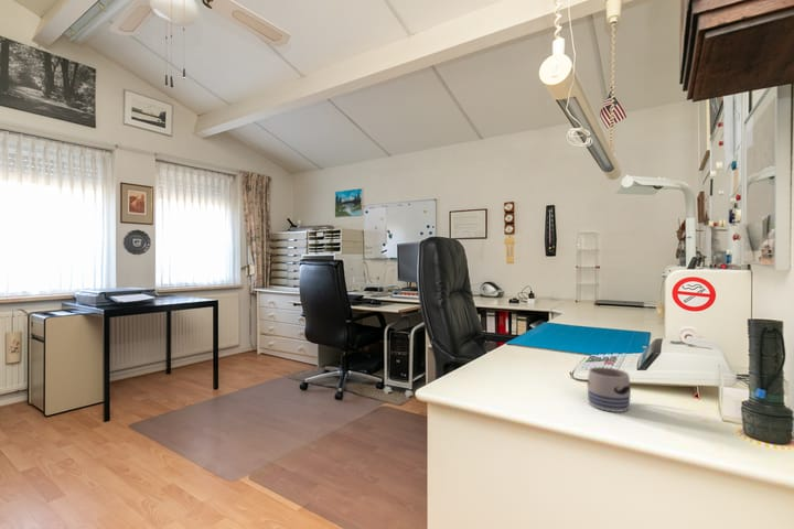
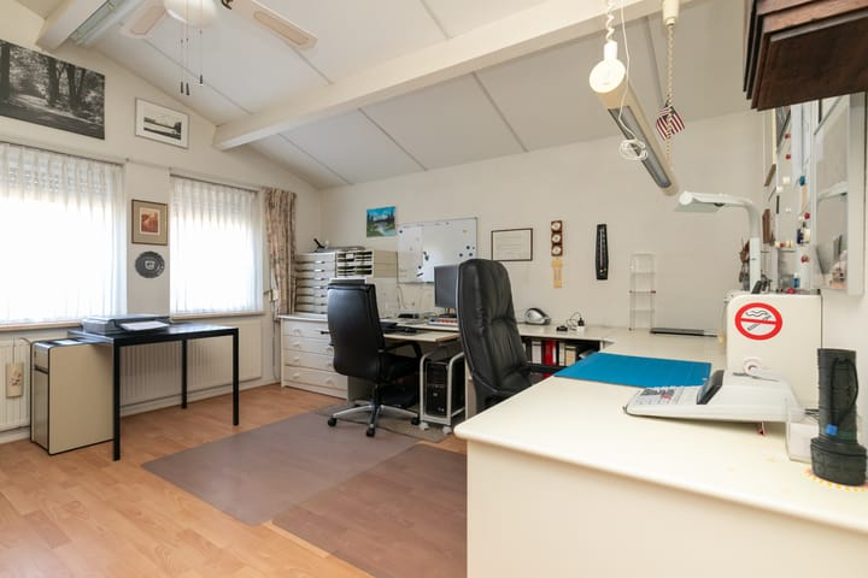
- mug [587,366,632,413]
